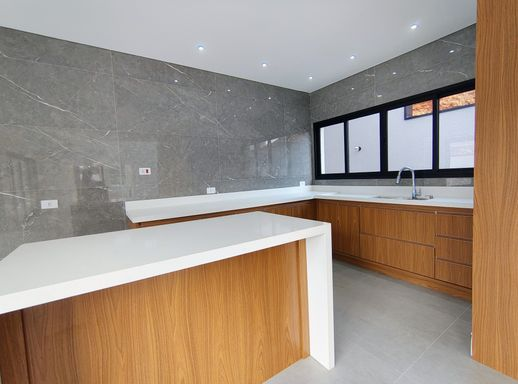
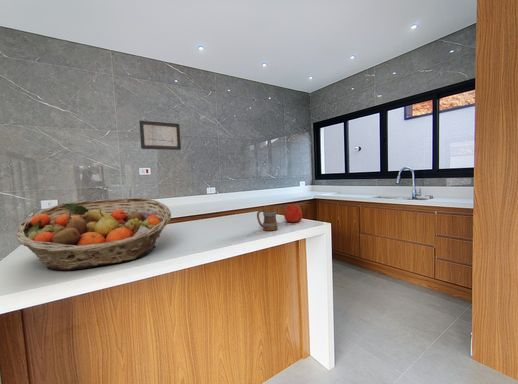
+ mug [256,205,279,232]
+ apple [283,203,303,223]
+ fruit basket [13,197,172,271]
+ wall art [138,120,182,151]
